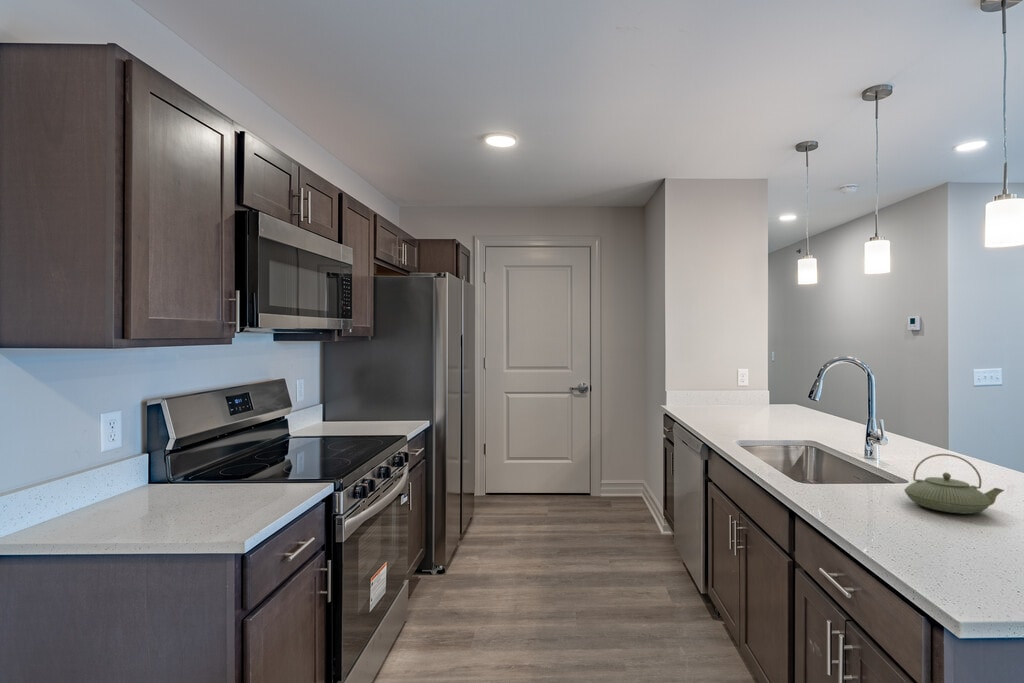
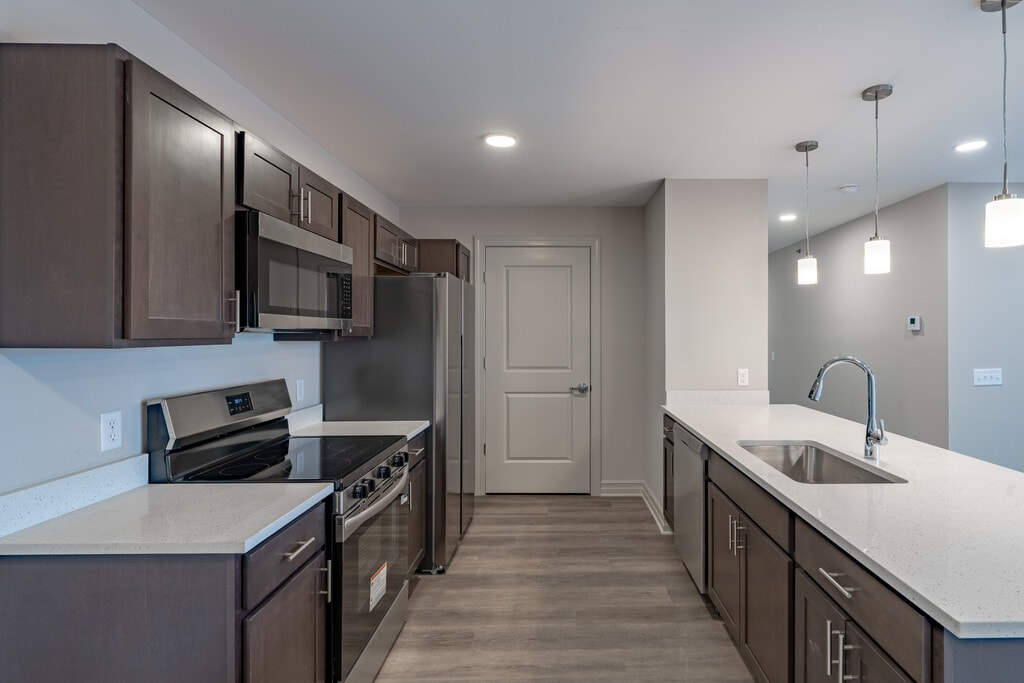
- teapot [903,453,1005,515]
